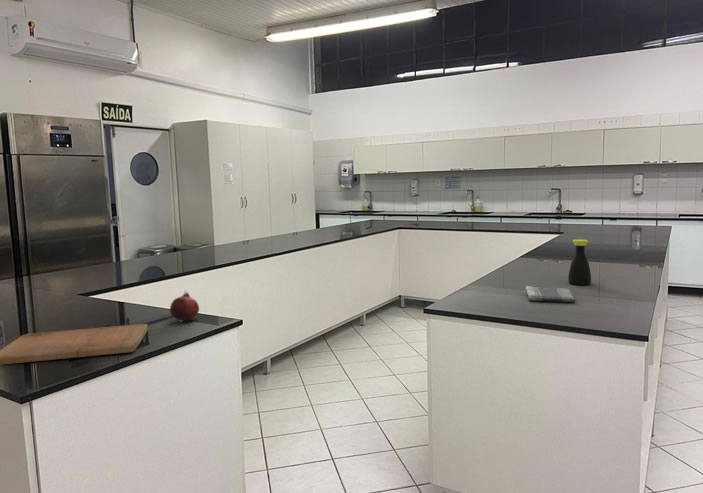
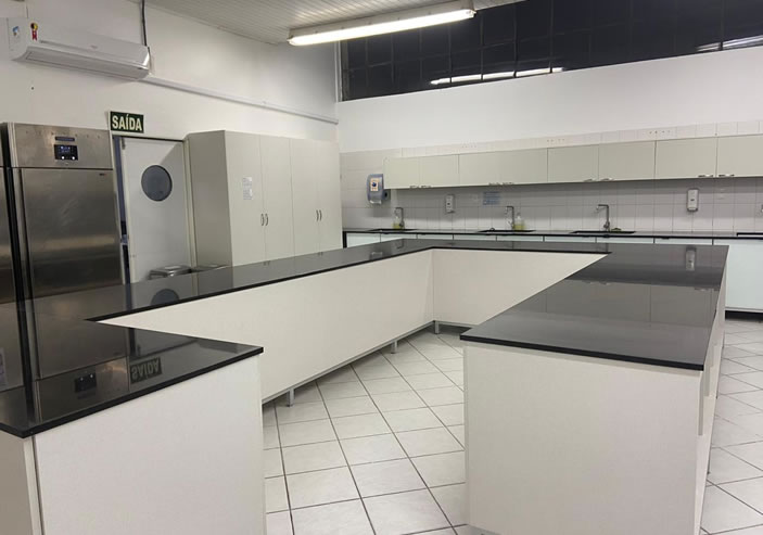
- fruit [169,290,200,324]
- bottle [567,239,592,286]
- dish towel [525,285,576,303]
- cutting board [0,323,149,366]
